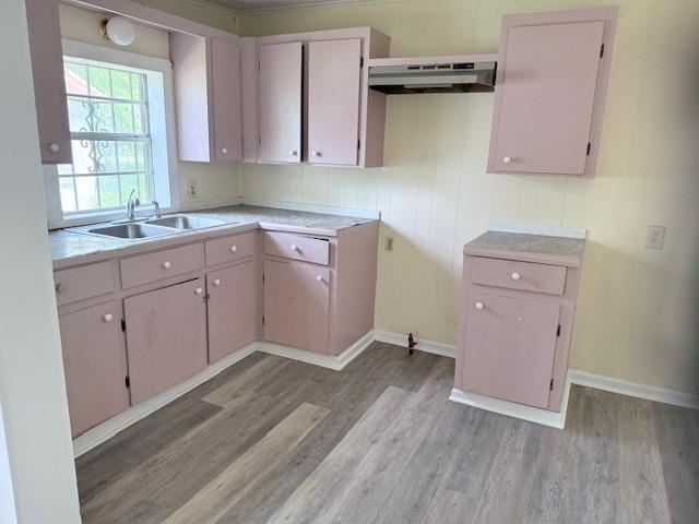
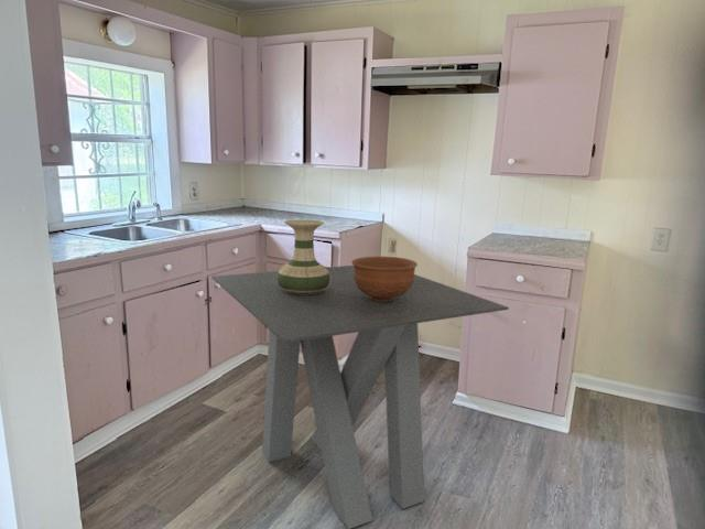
+ vase [276,219,330,294]
+ bowl [350,256,419,302]
+ dining table [210,264,510,529]
